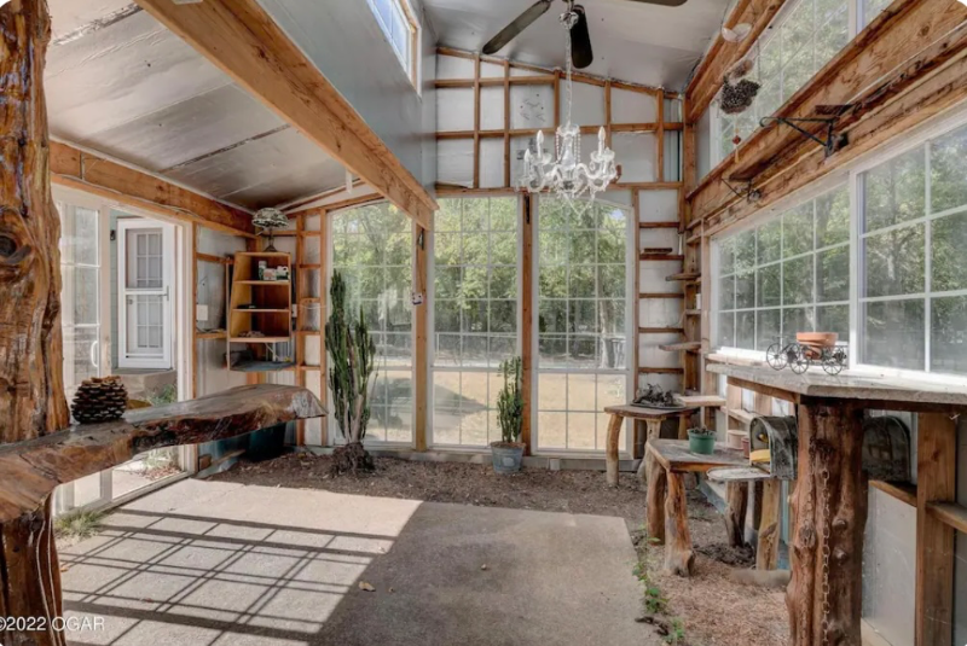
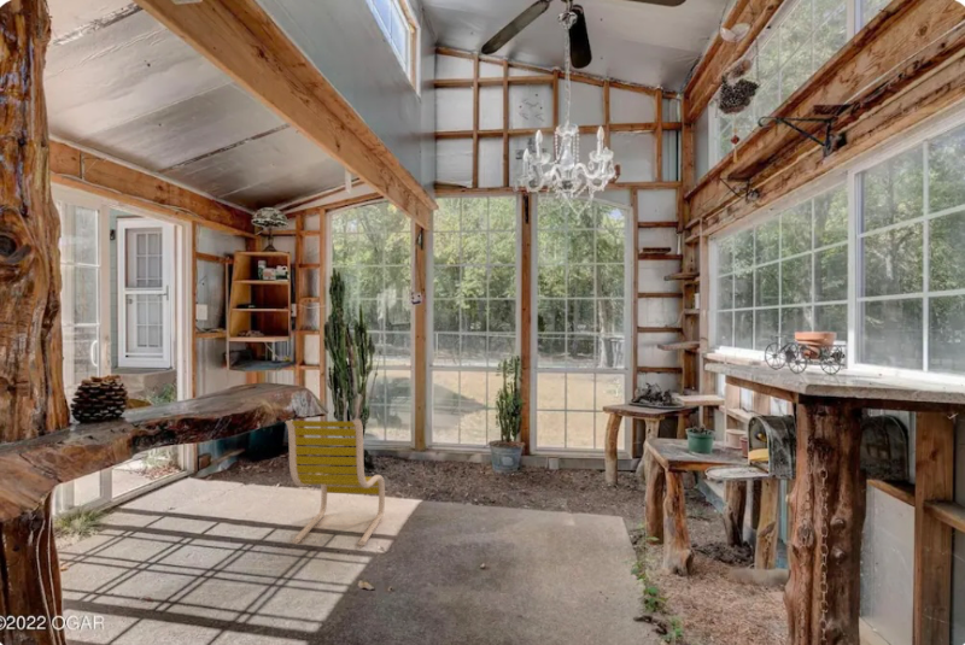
+ lounge chair [283,418,386,547]
